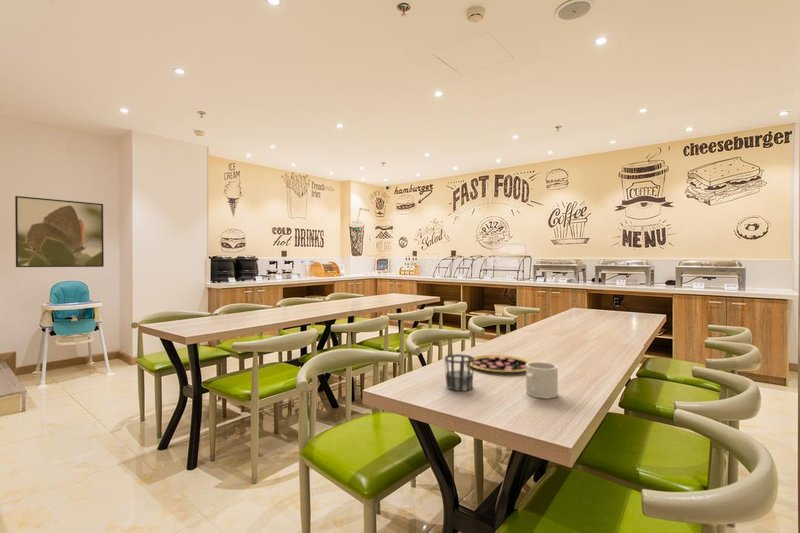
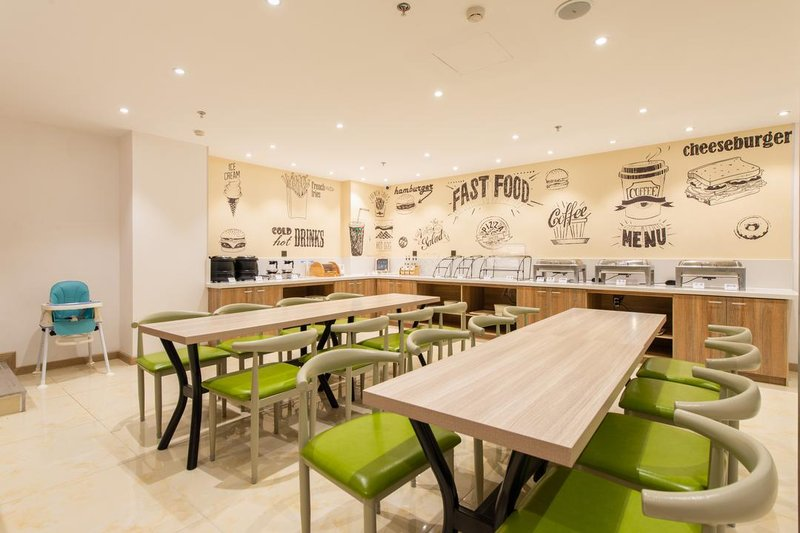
- mug [525,361,559,399]
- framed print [14,195,105,268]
- cup [444,353,474,392]
- pizza [465,354,534,373]
